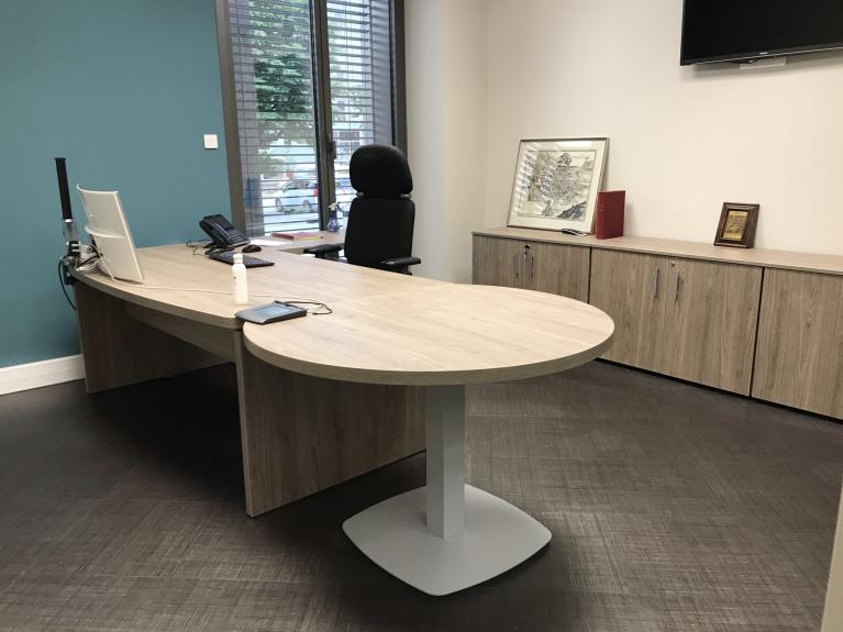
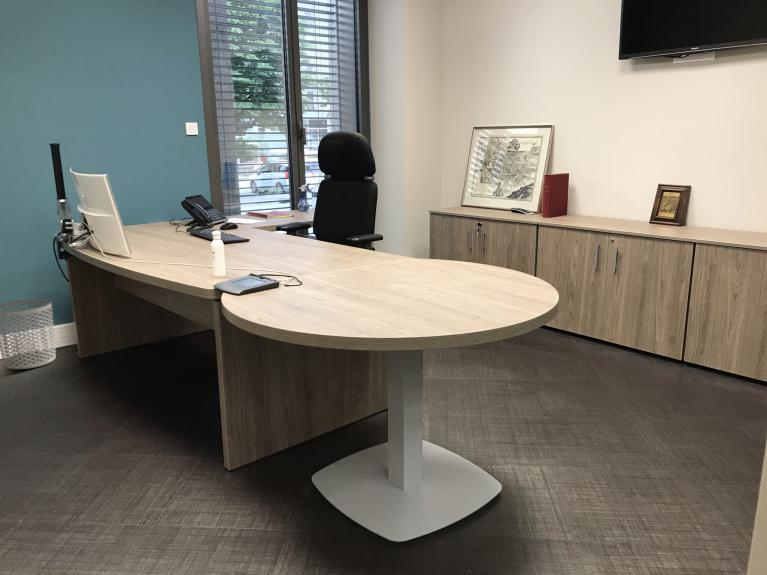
+ waste bin [0,298,57,370]
